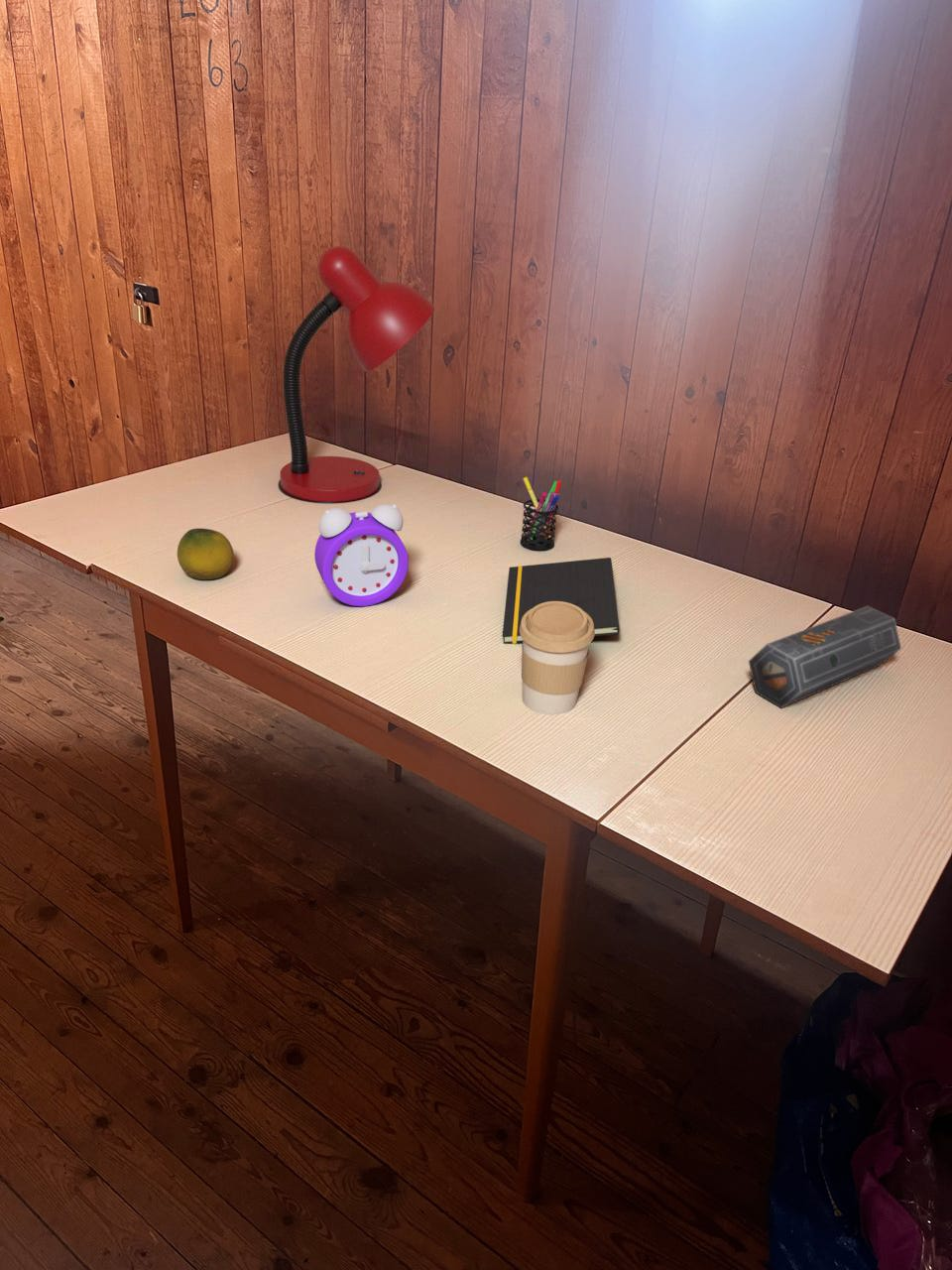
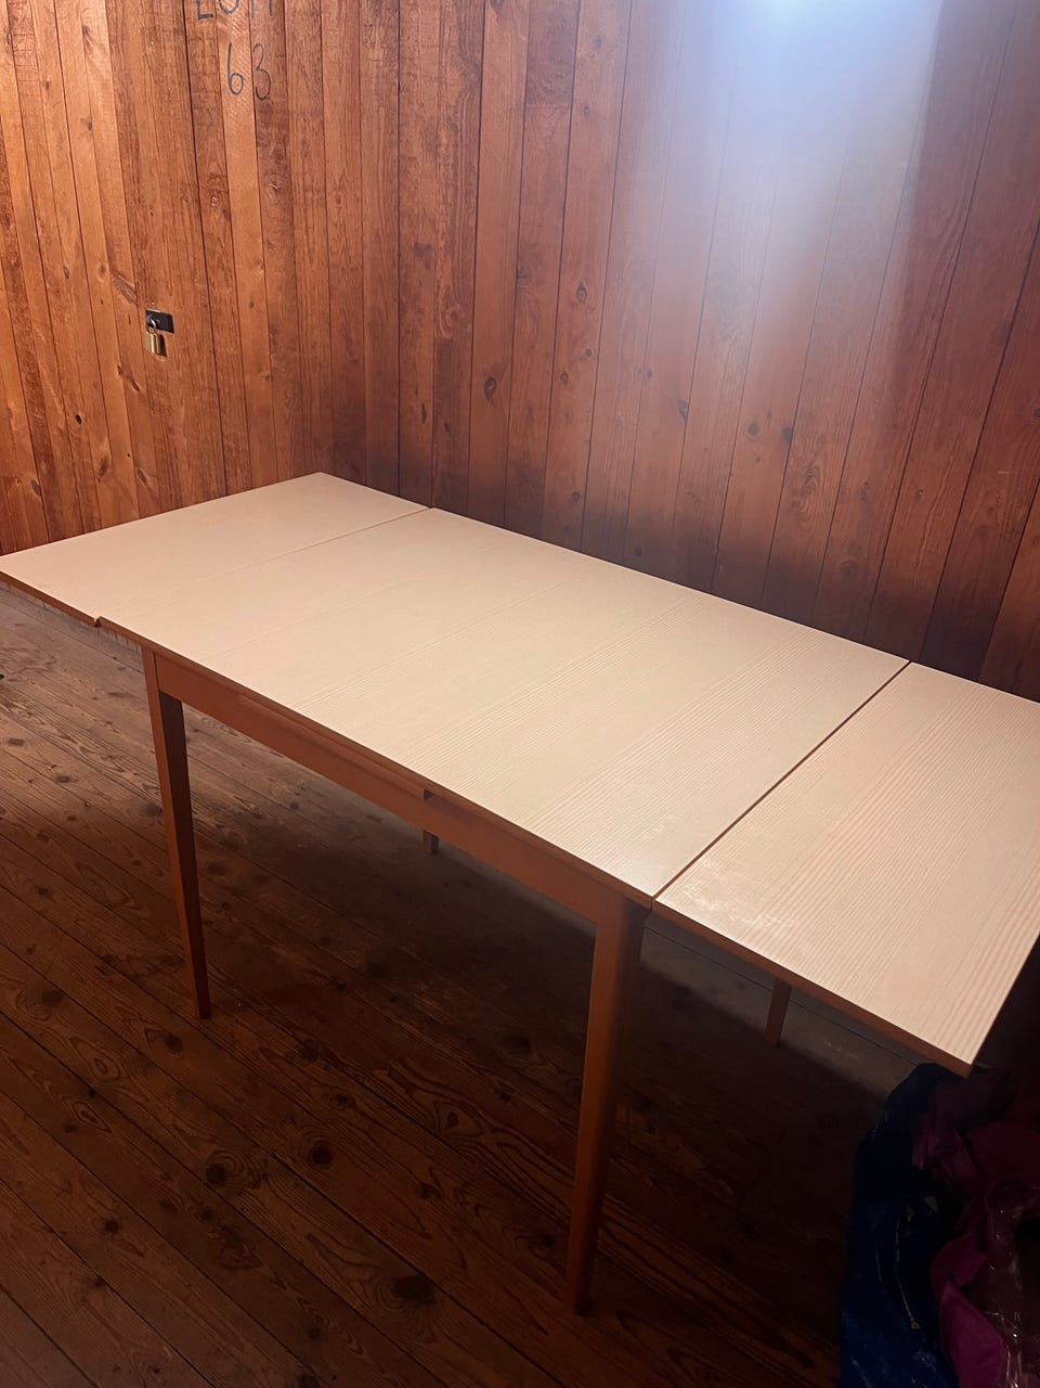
- coffee cup [520,601,595,716]
- desk lamp [277,245,436,505]
- alarm clock [313,503,410,607]
- pen holder [520,476,562,552]
- fruit [177,528,234,580]
- speaker [748,605,902,709]
- notepad [501,557,621,645]
